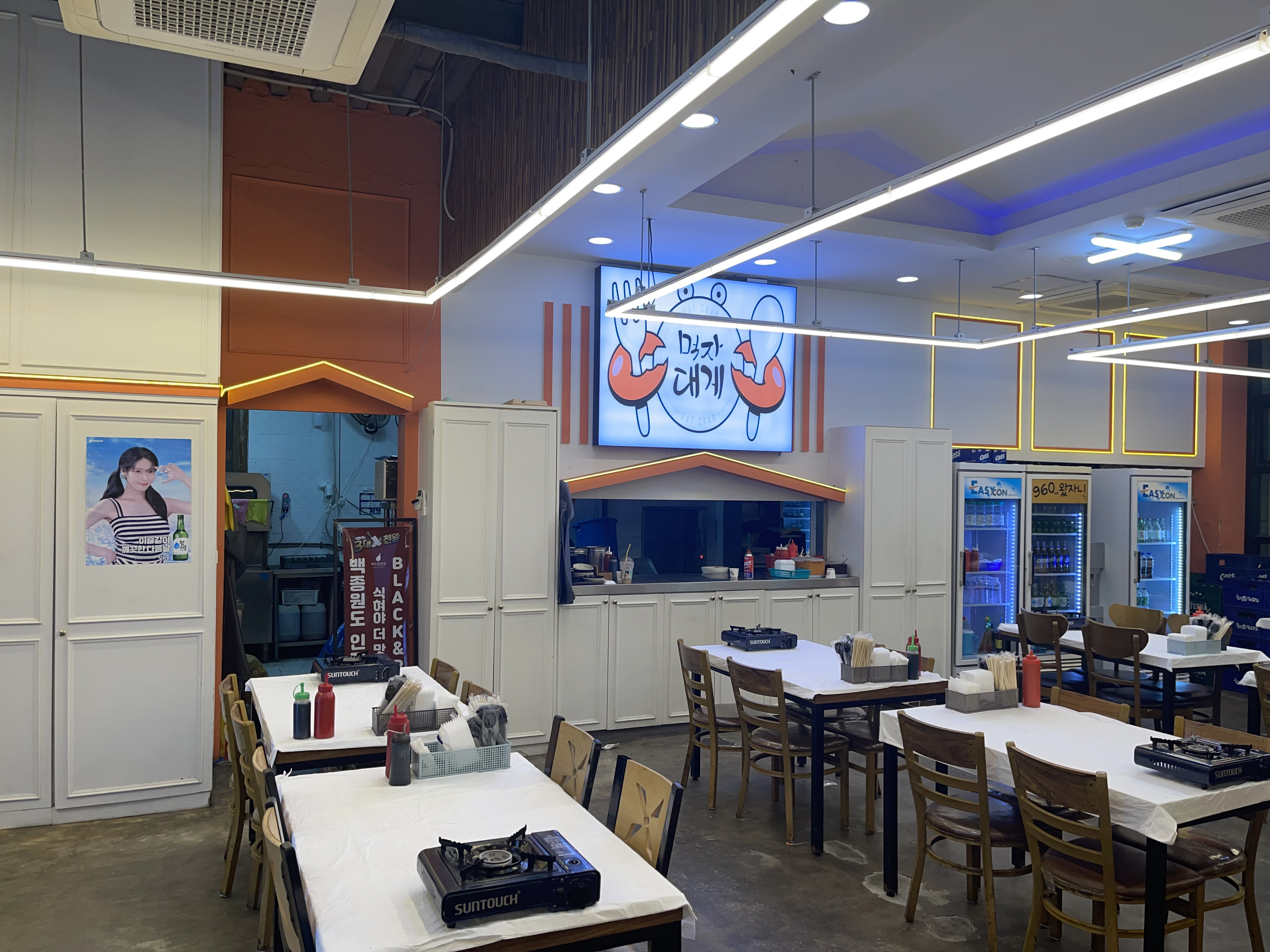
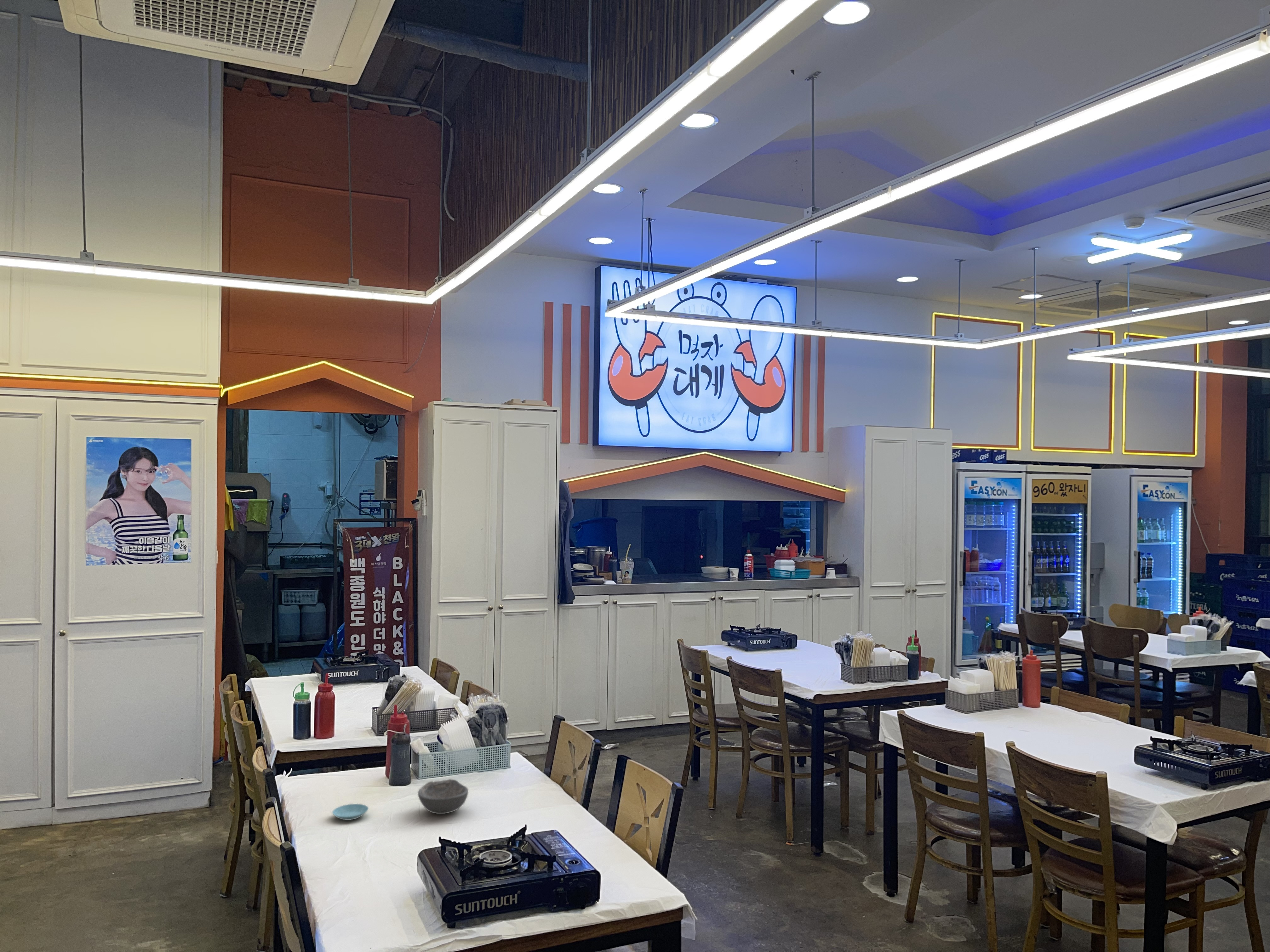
+ saucer [332,803,369,820]
+ bowl [418,779,469,814]
